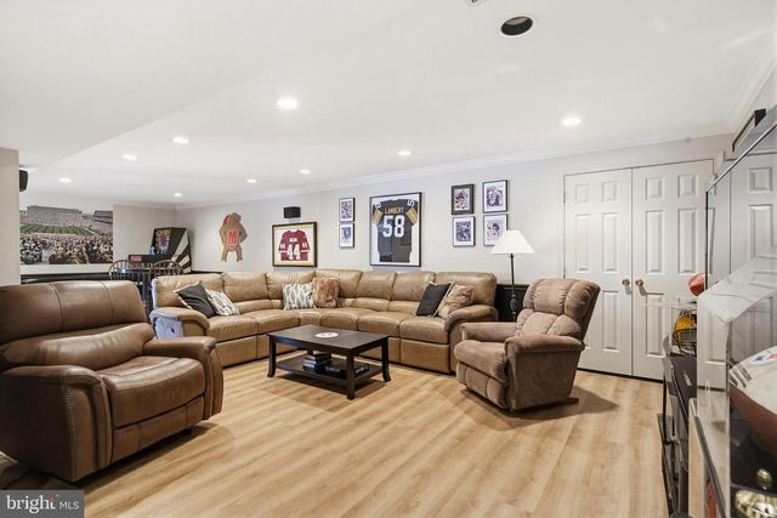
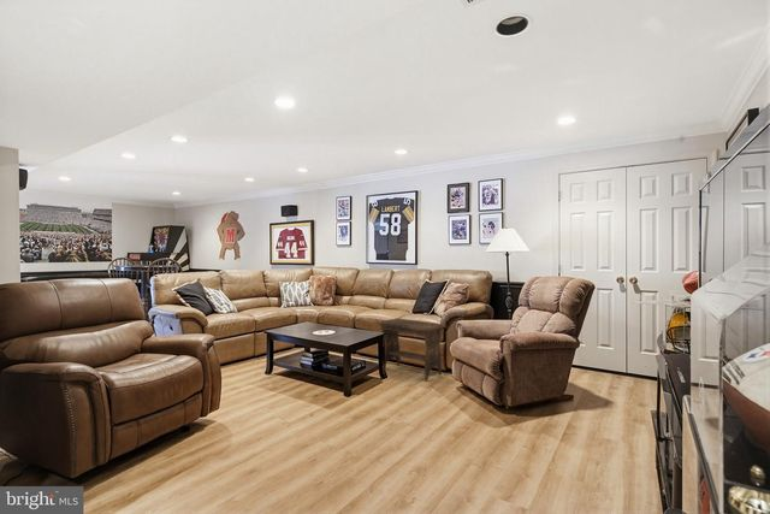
+ footstool [377,317,448,383]
